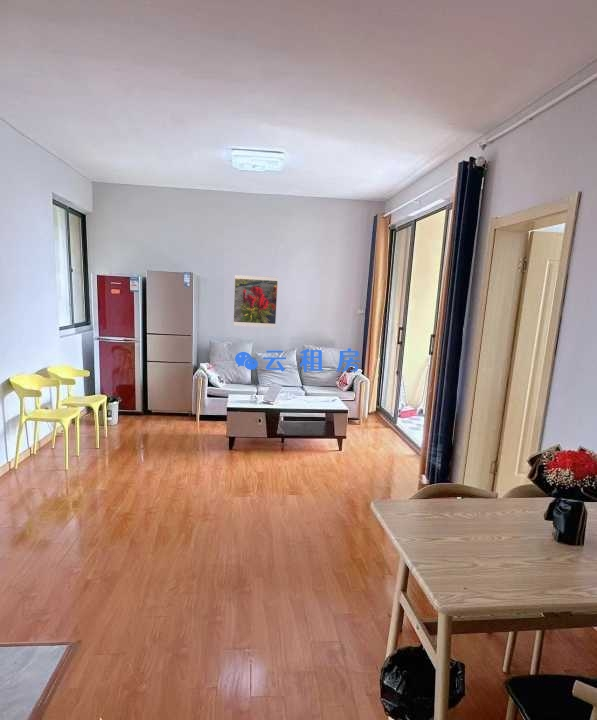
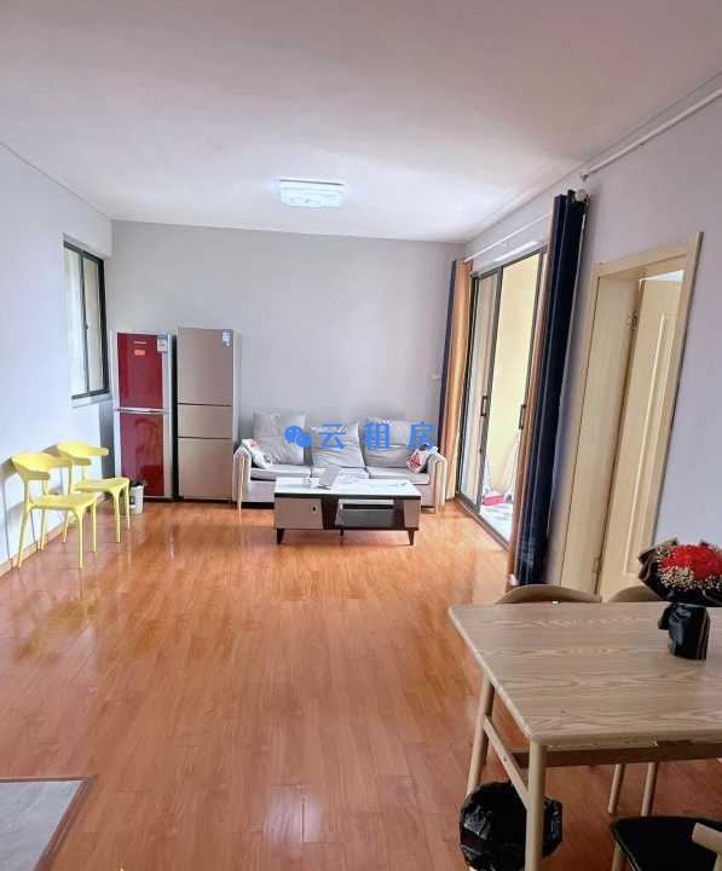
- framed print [232,274,279,329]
